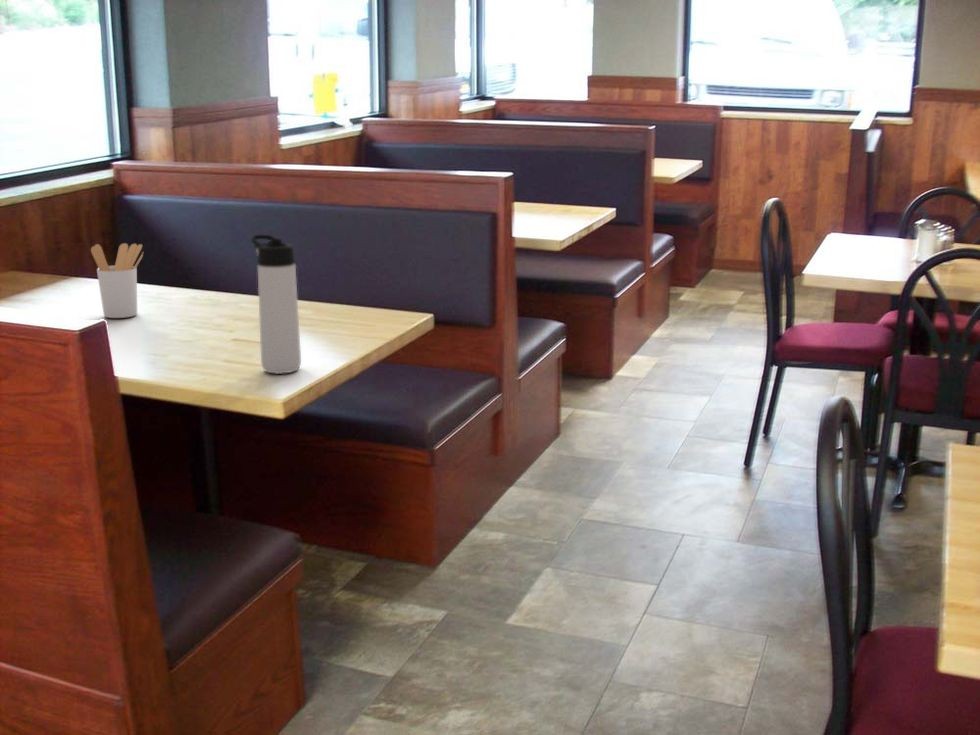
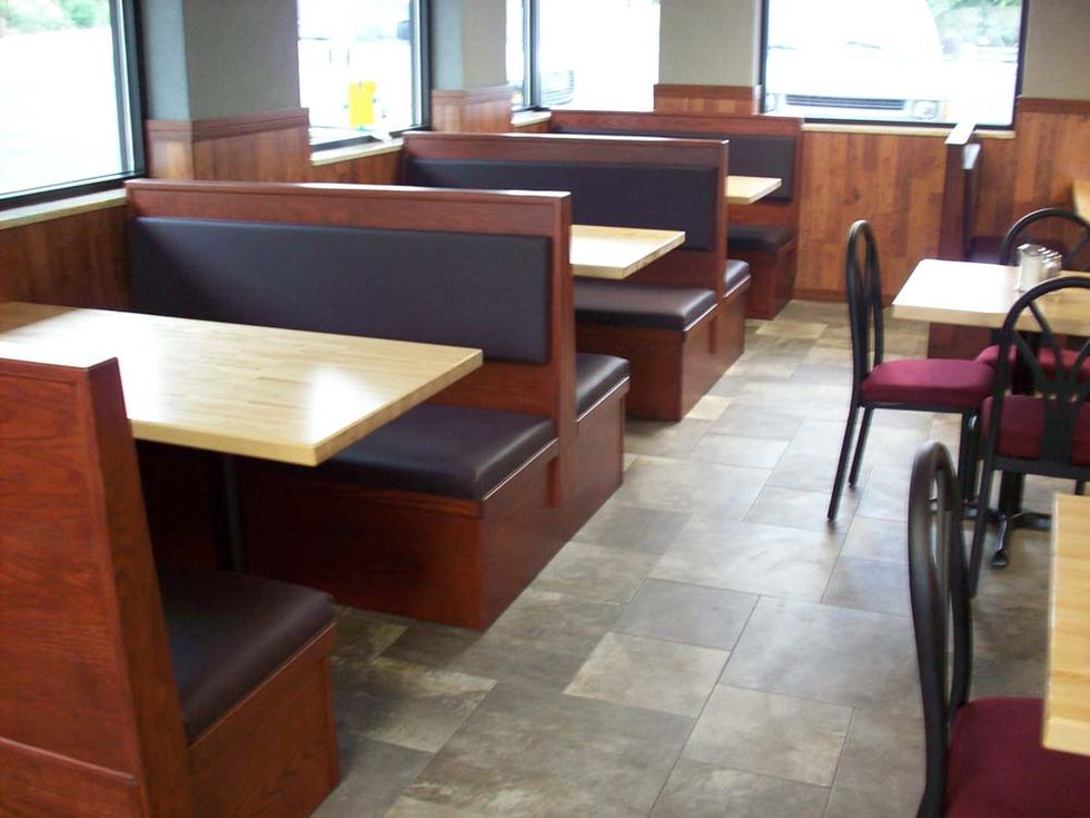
- thermos bottle [250,234,302,375]
- utensil holder [90,242,144,319]
